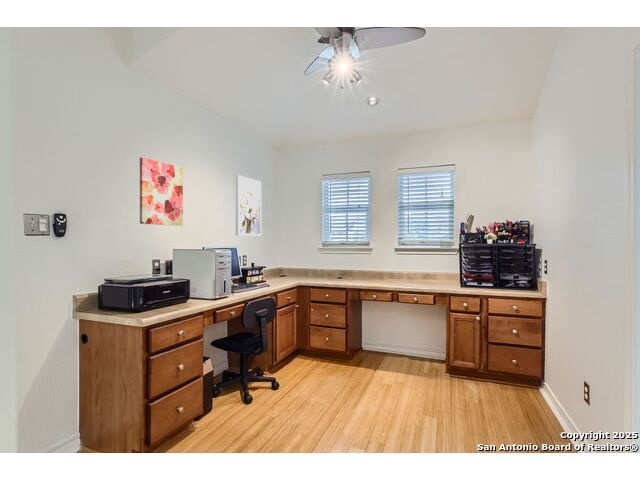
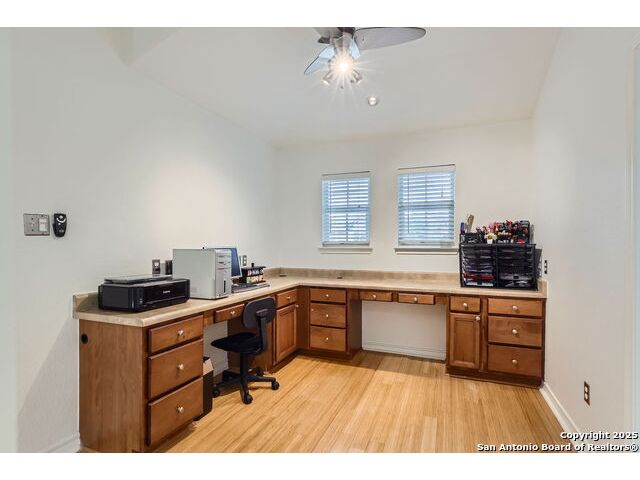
- wall art [235,174,262,237]
- wall art [139,157,184,227]
